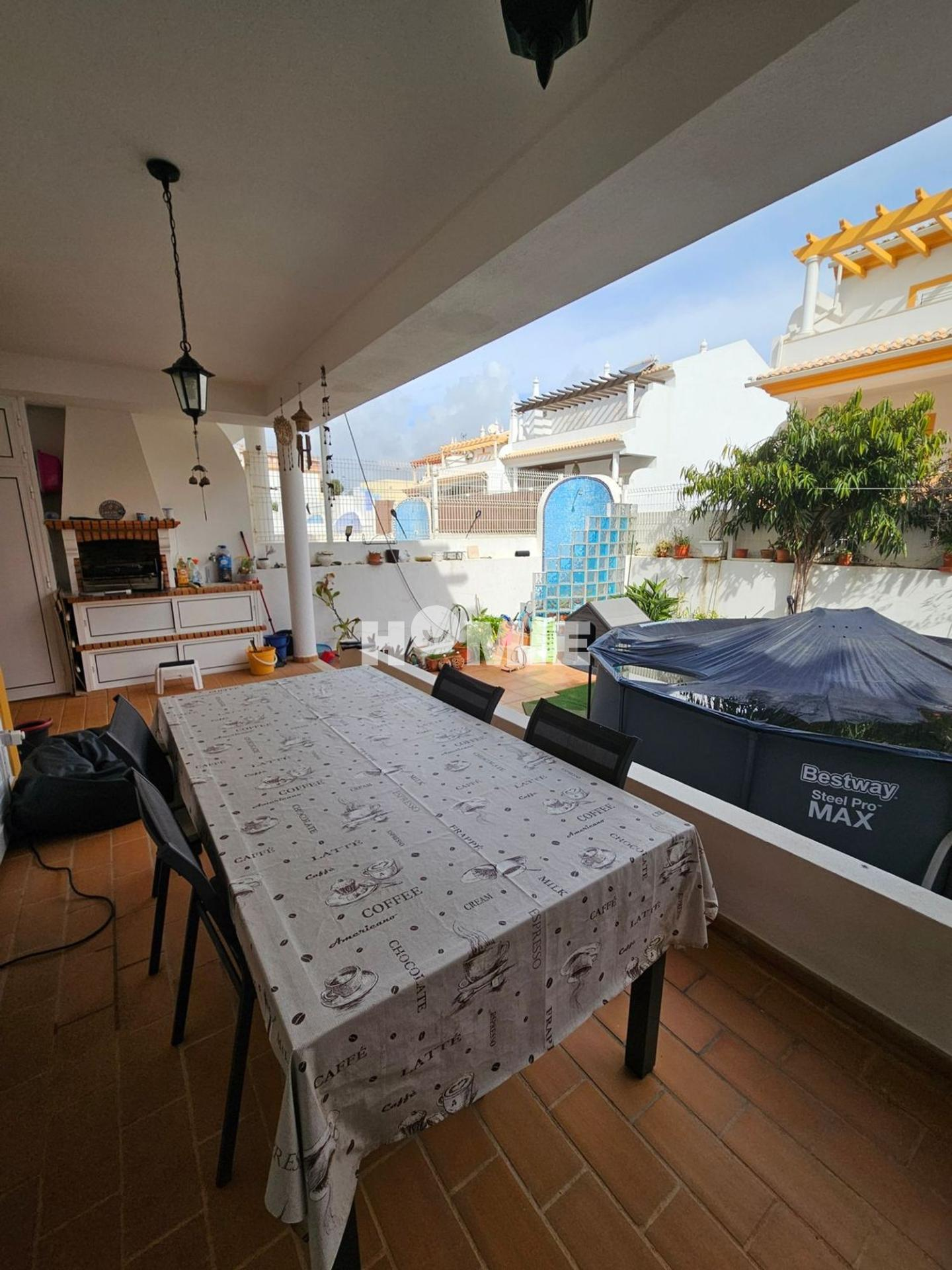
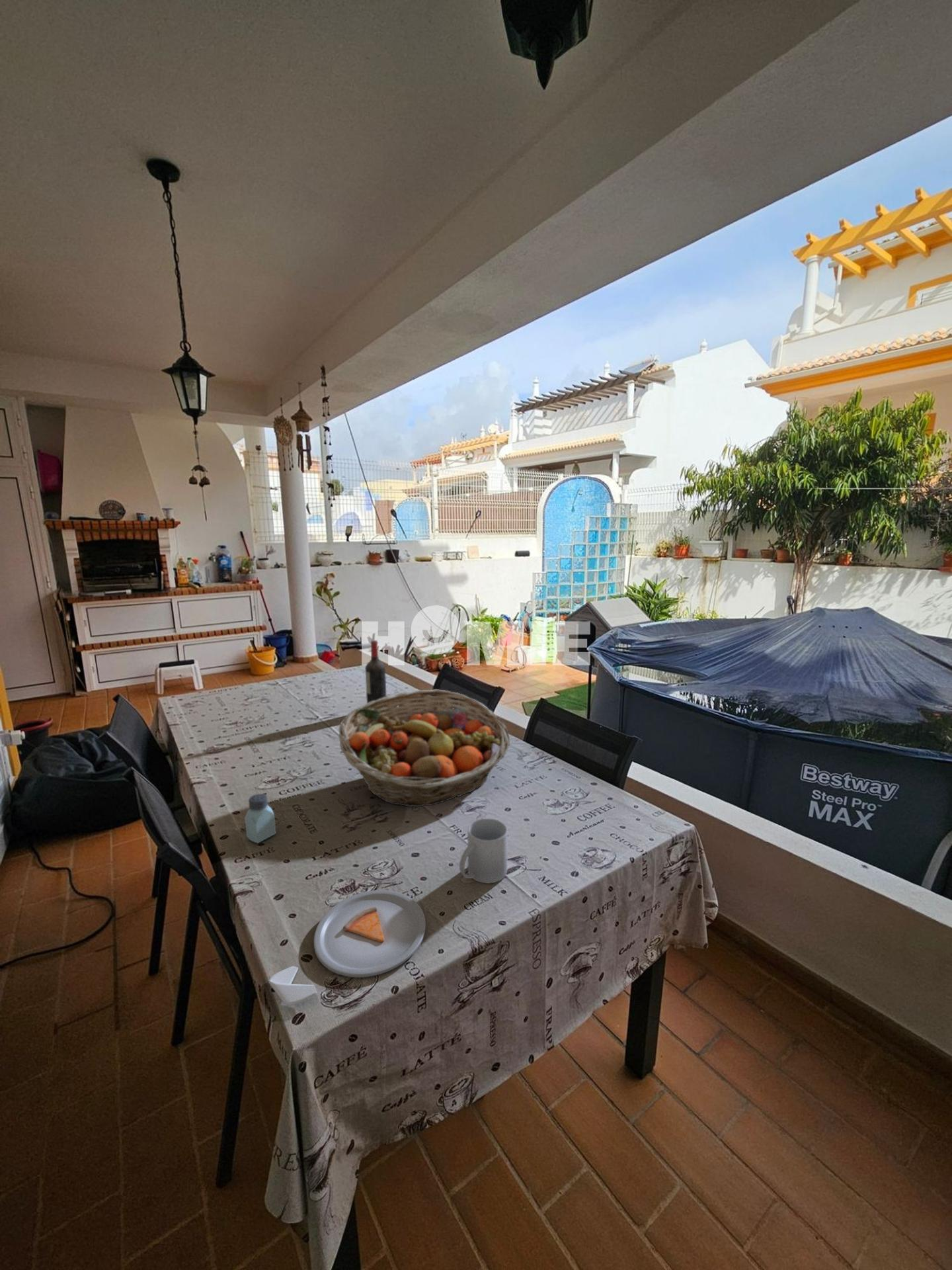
+ fruit basket [338,689,511,807]
+ dinner plate [268,890,426,1006]
+ saltshaker [244,793,277,844]
+ mug [459,818,508,884]
+ wine bottle [364,640,387,703]
